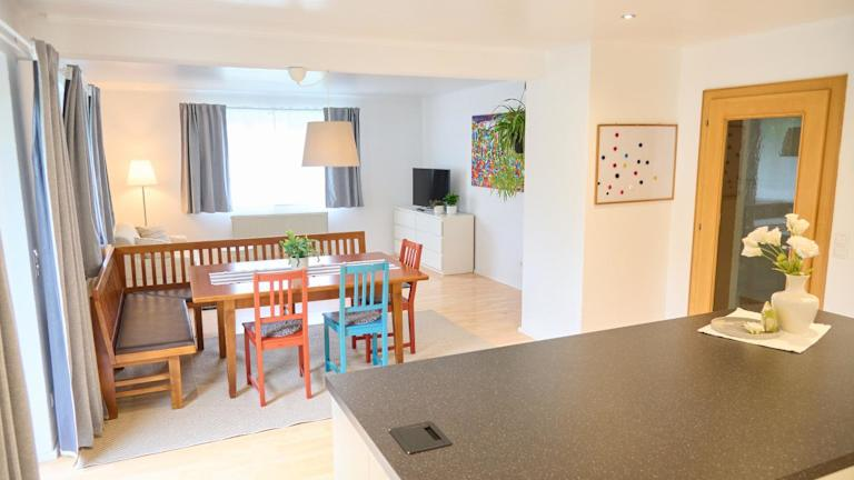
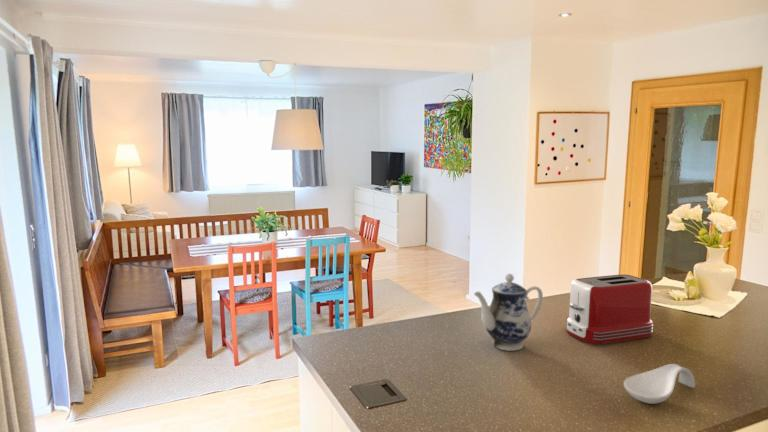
+ teapot [473,273,544,352]
+ spoon rest [623,363,696,405]
+ toaster [565,274,654,345]
